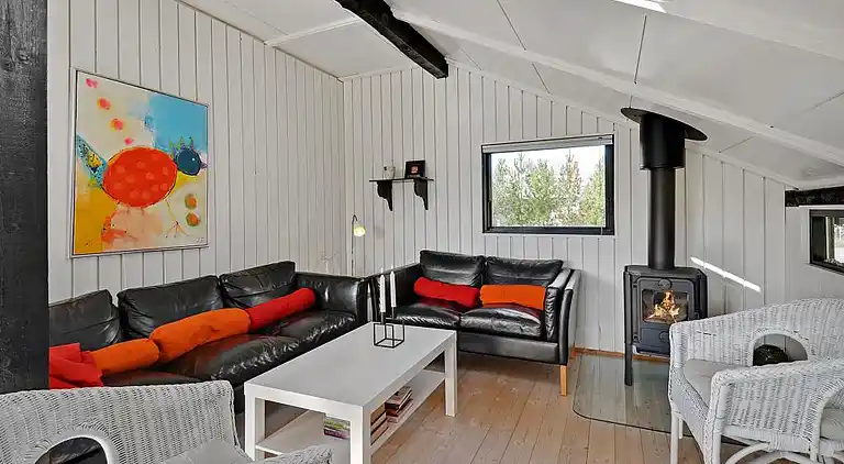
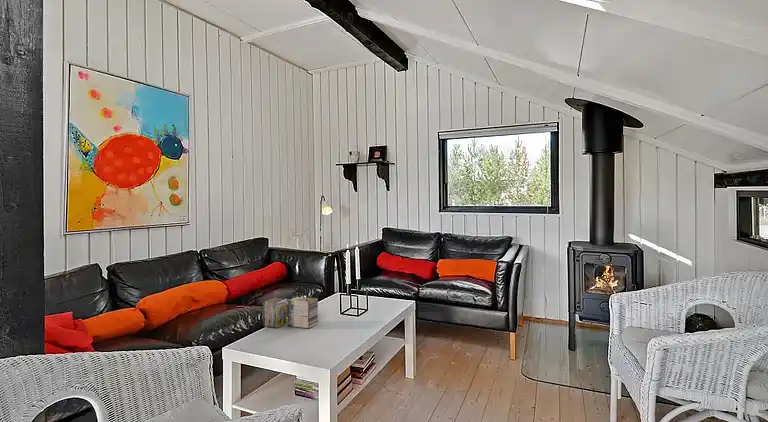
+ magazine [262,296,319,329]
